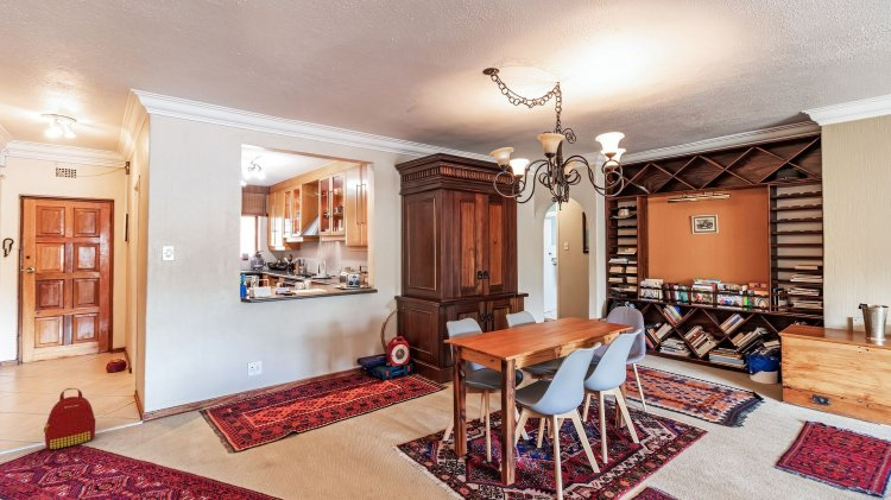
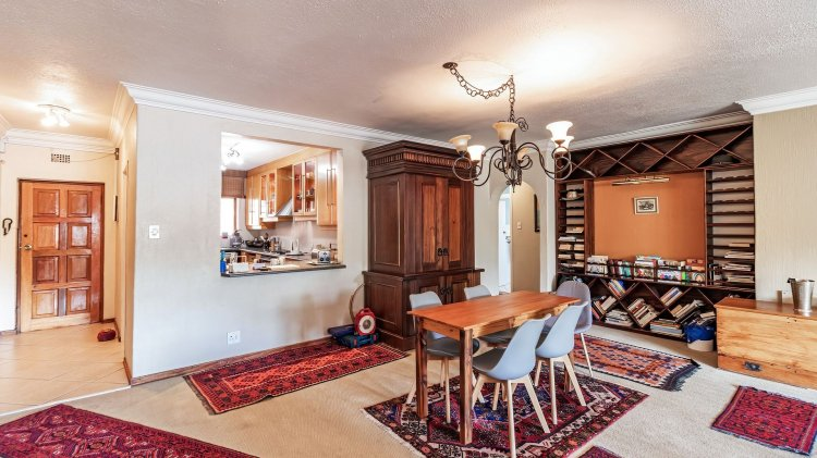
- backpack [42,387,96,450]
